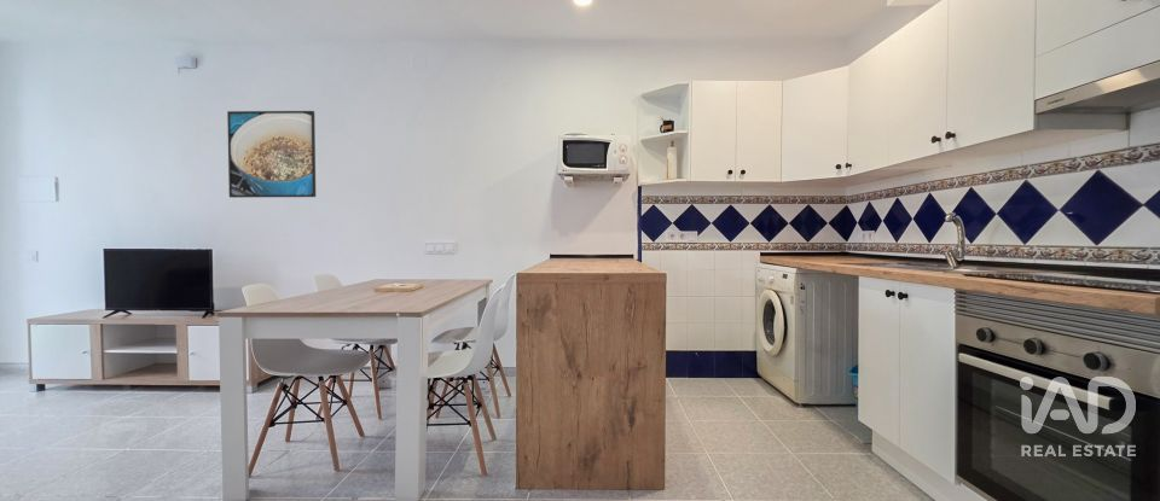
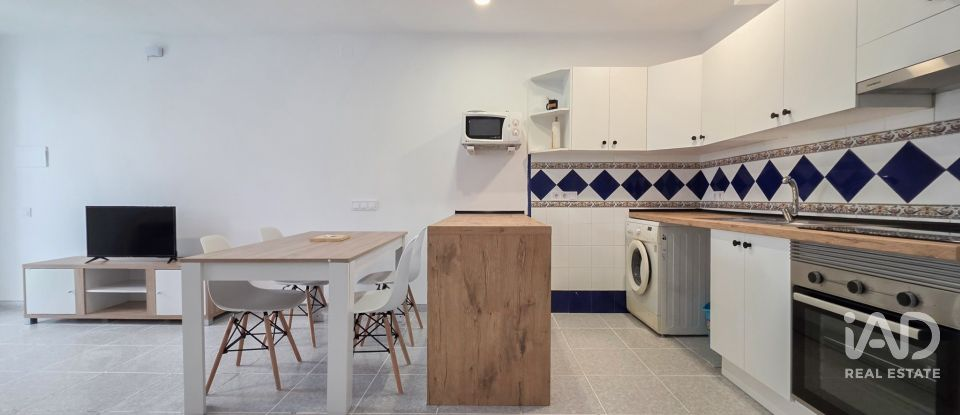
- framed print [226,110,317,199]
